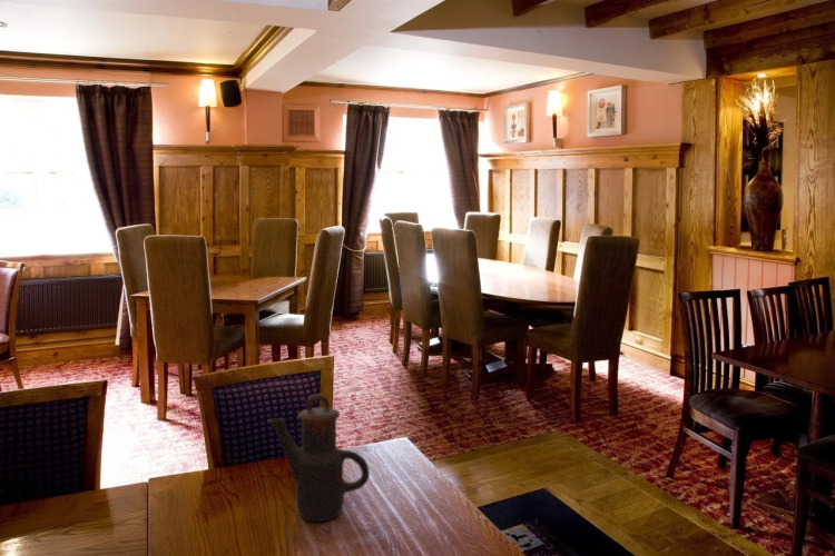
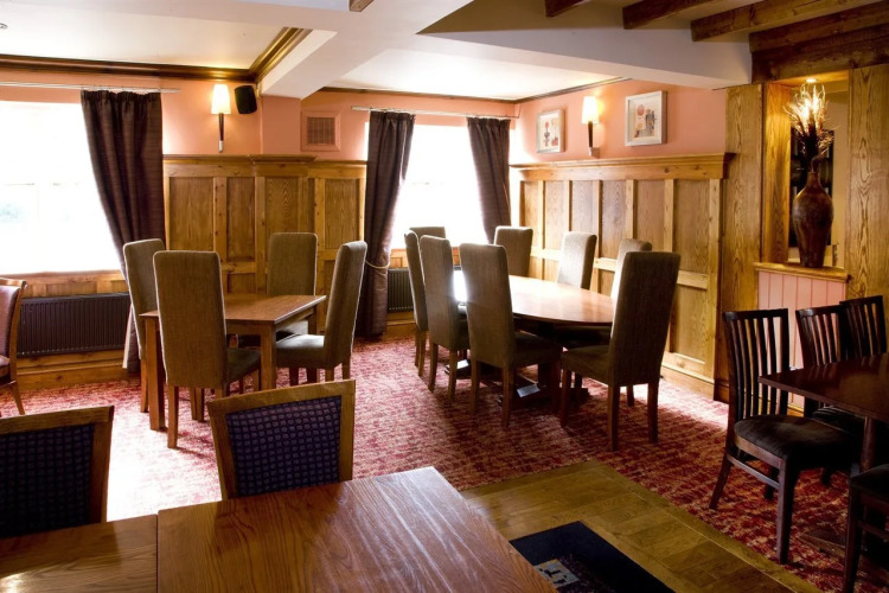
- teapot [266,393,371,523]
